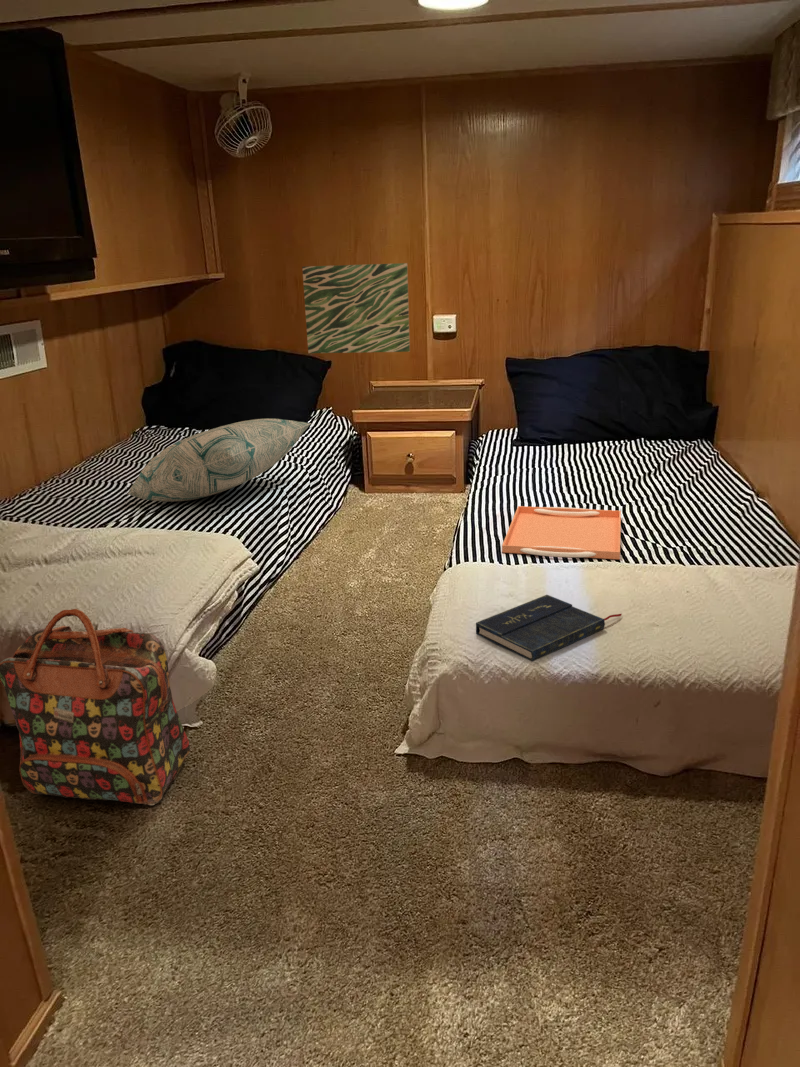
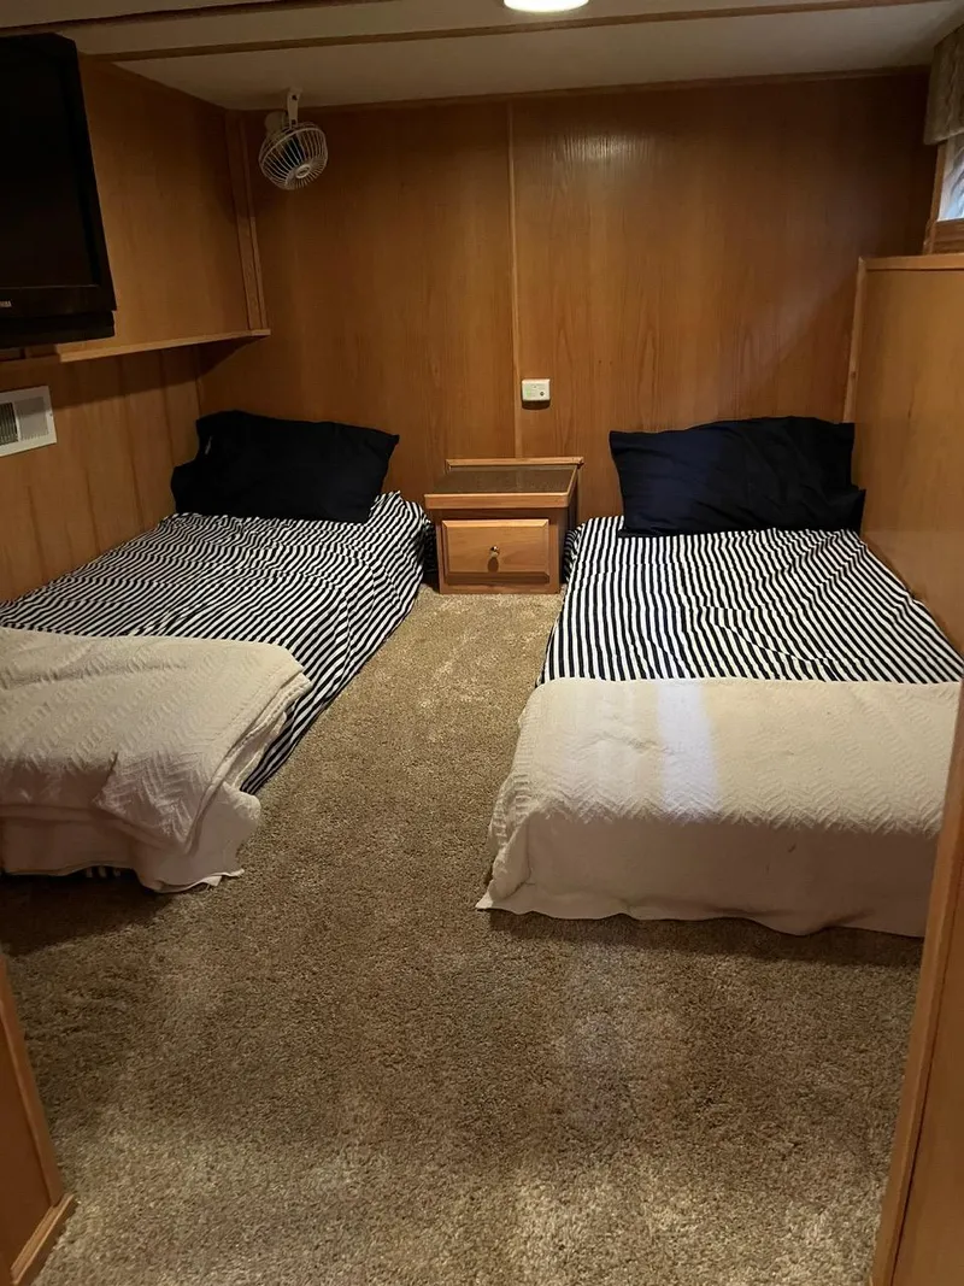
- backpack [0,608,191,806]
- decorative pillow [127,418,312,502]
- serving tray [501,505,622,560]
- wall art [301,262,411,354]
- book [475,594,623,662]
